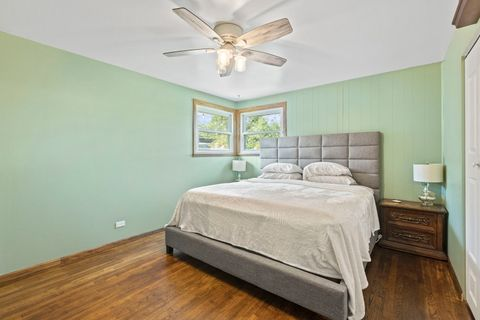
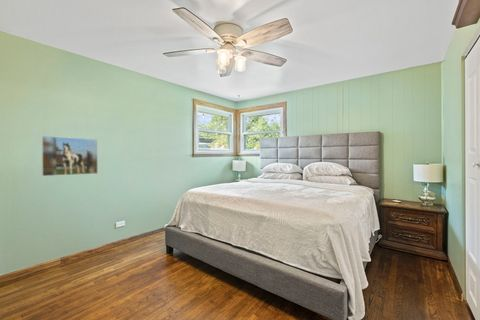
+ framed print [41,135,99,177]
